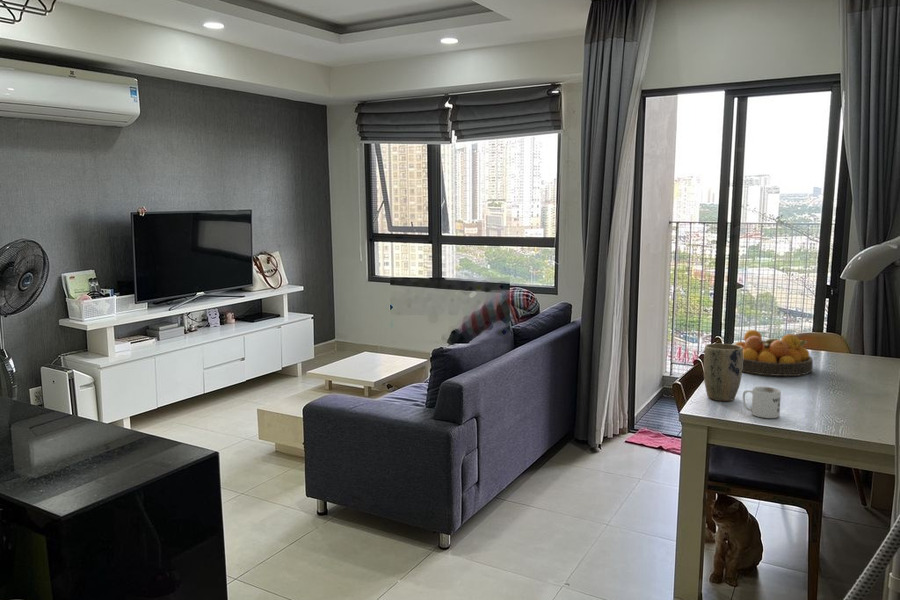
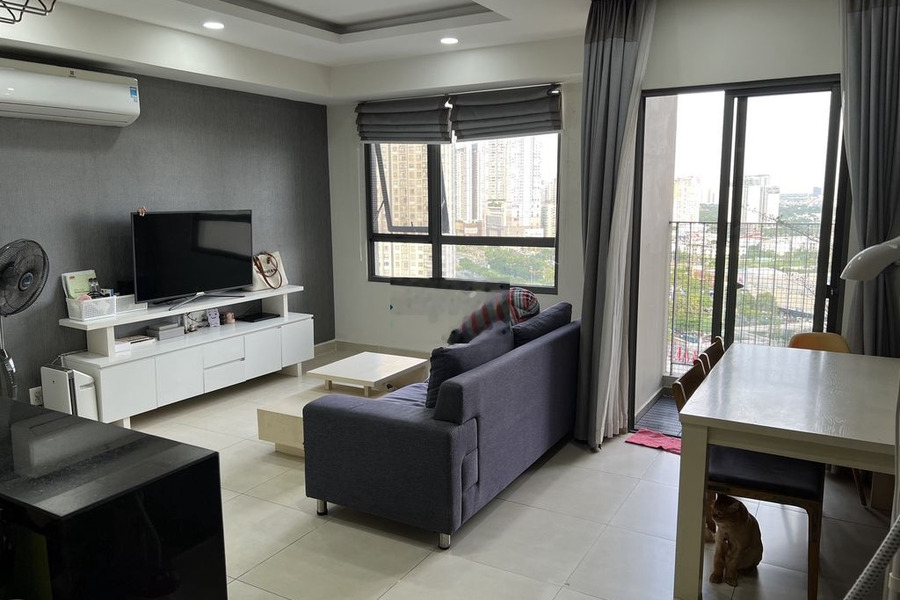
- fruit bowl [734,329,814,377]
- plant pot [703,343,743,402]
- mug [742,386,782,419]
